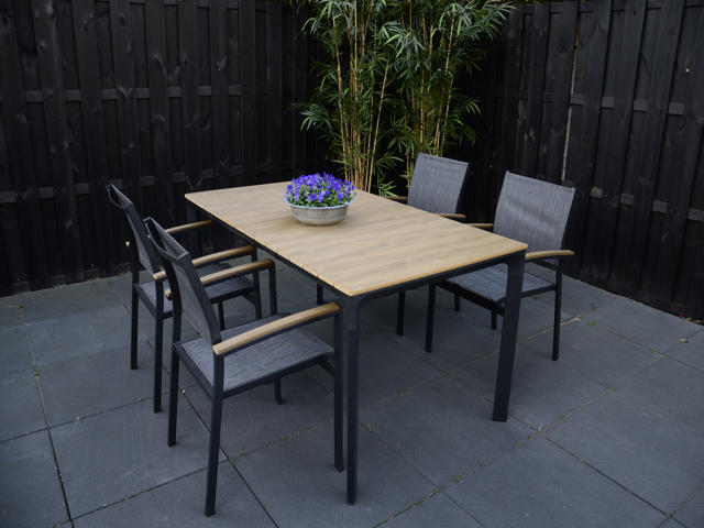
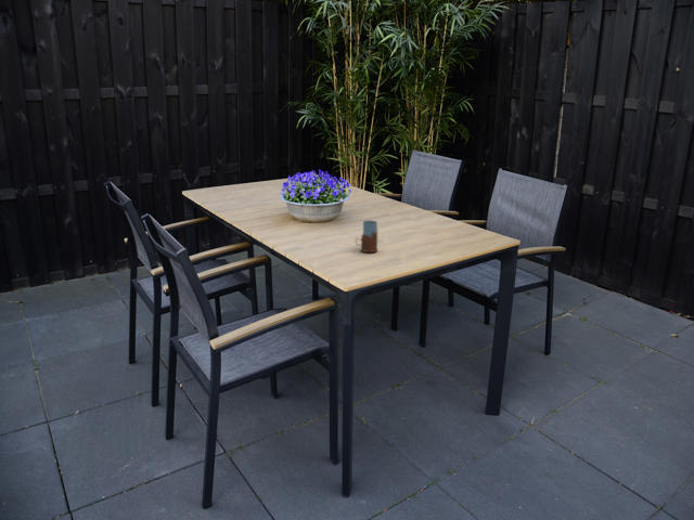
+ drinking glass [355,219,378,253]
